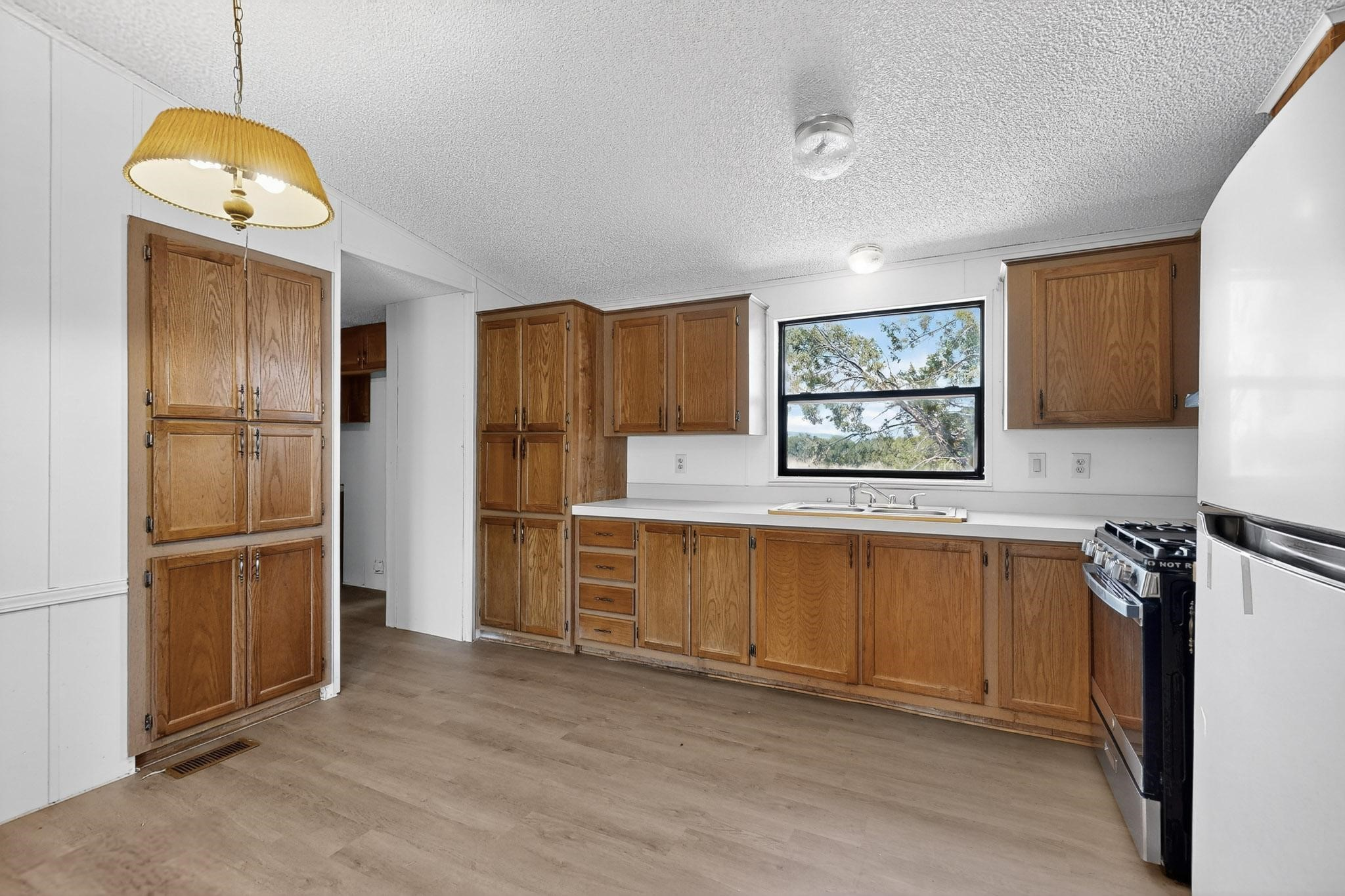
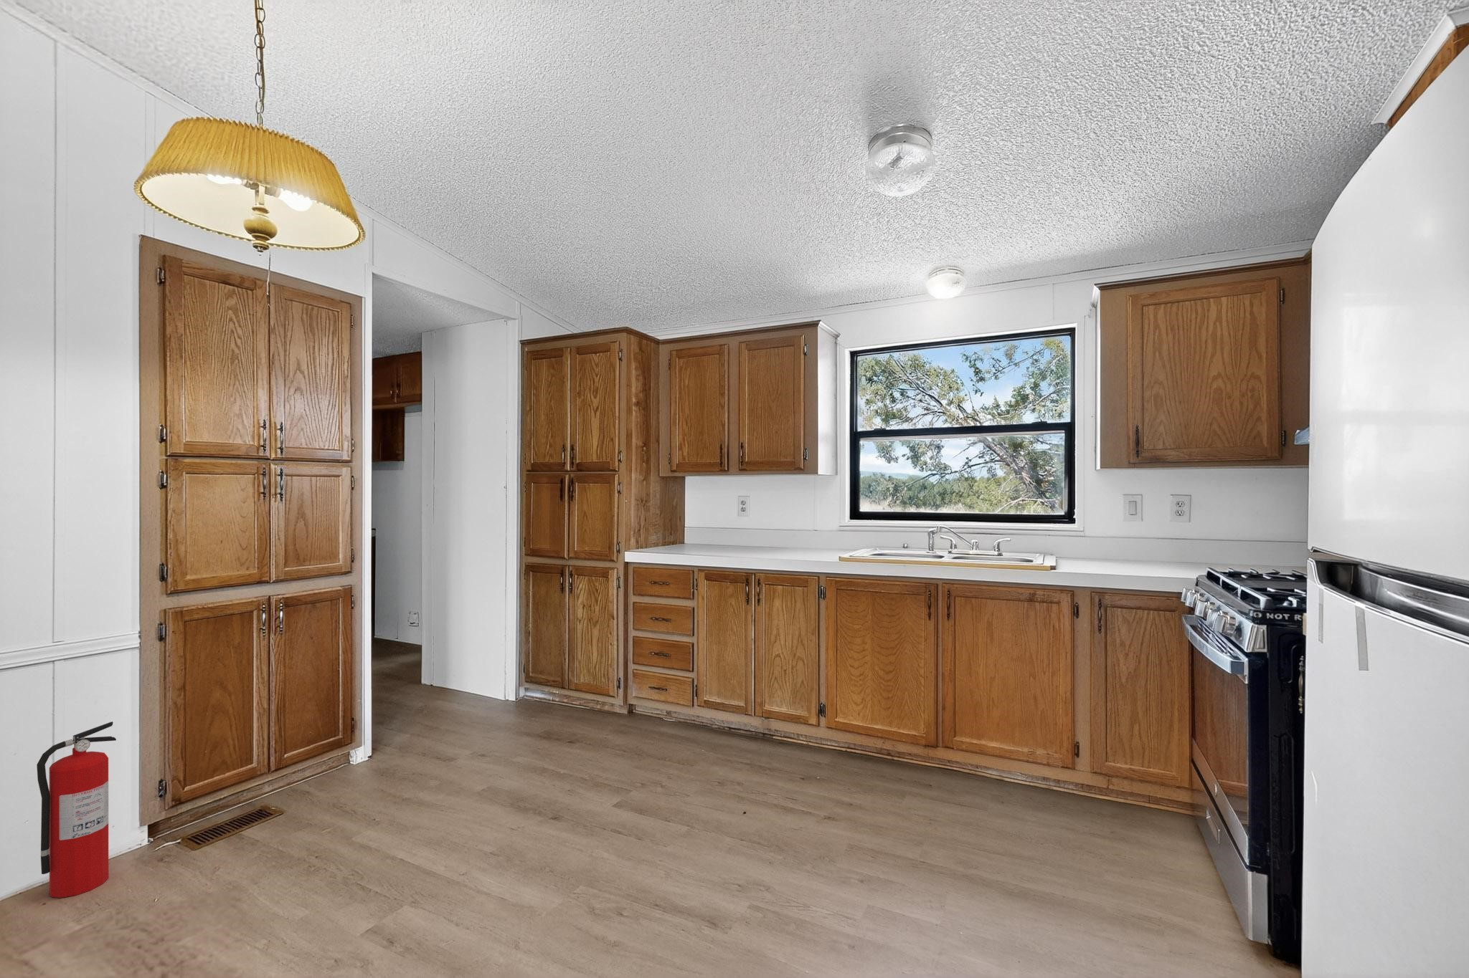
+ fire extinguisher [36,720,117,898]
